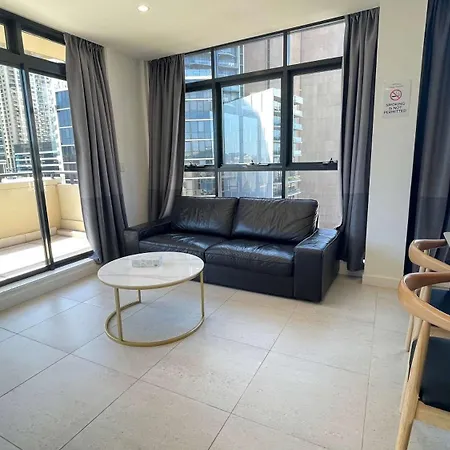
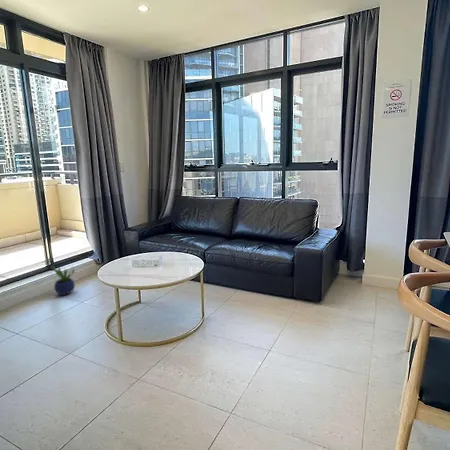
+ potted plant [51,263,76,296]
